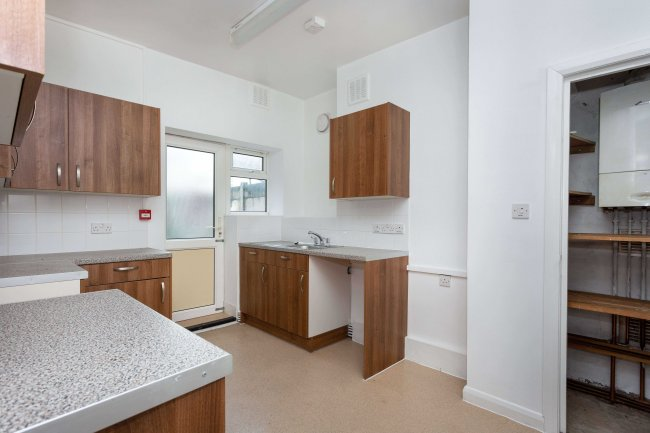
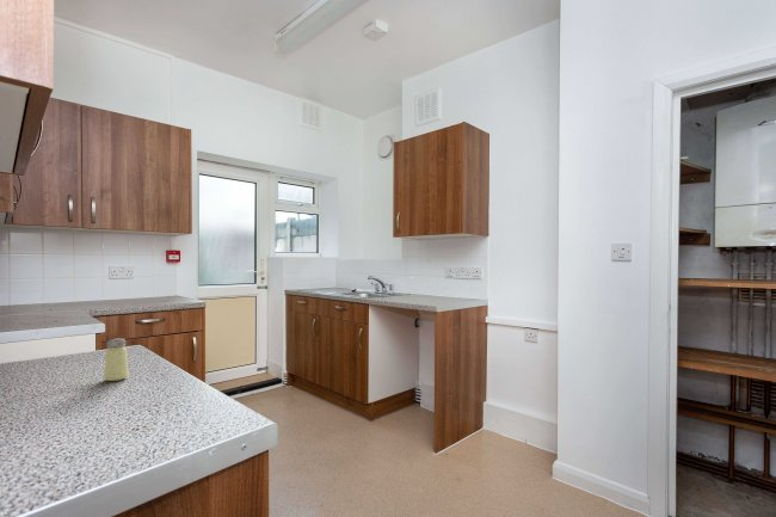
+ saltshaker [103,337,130,382]
